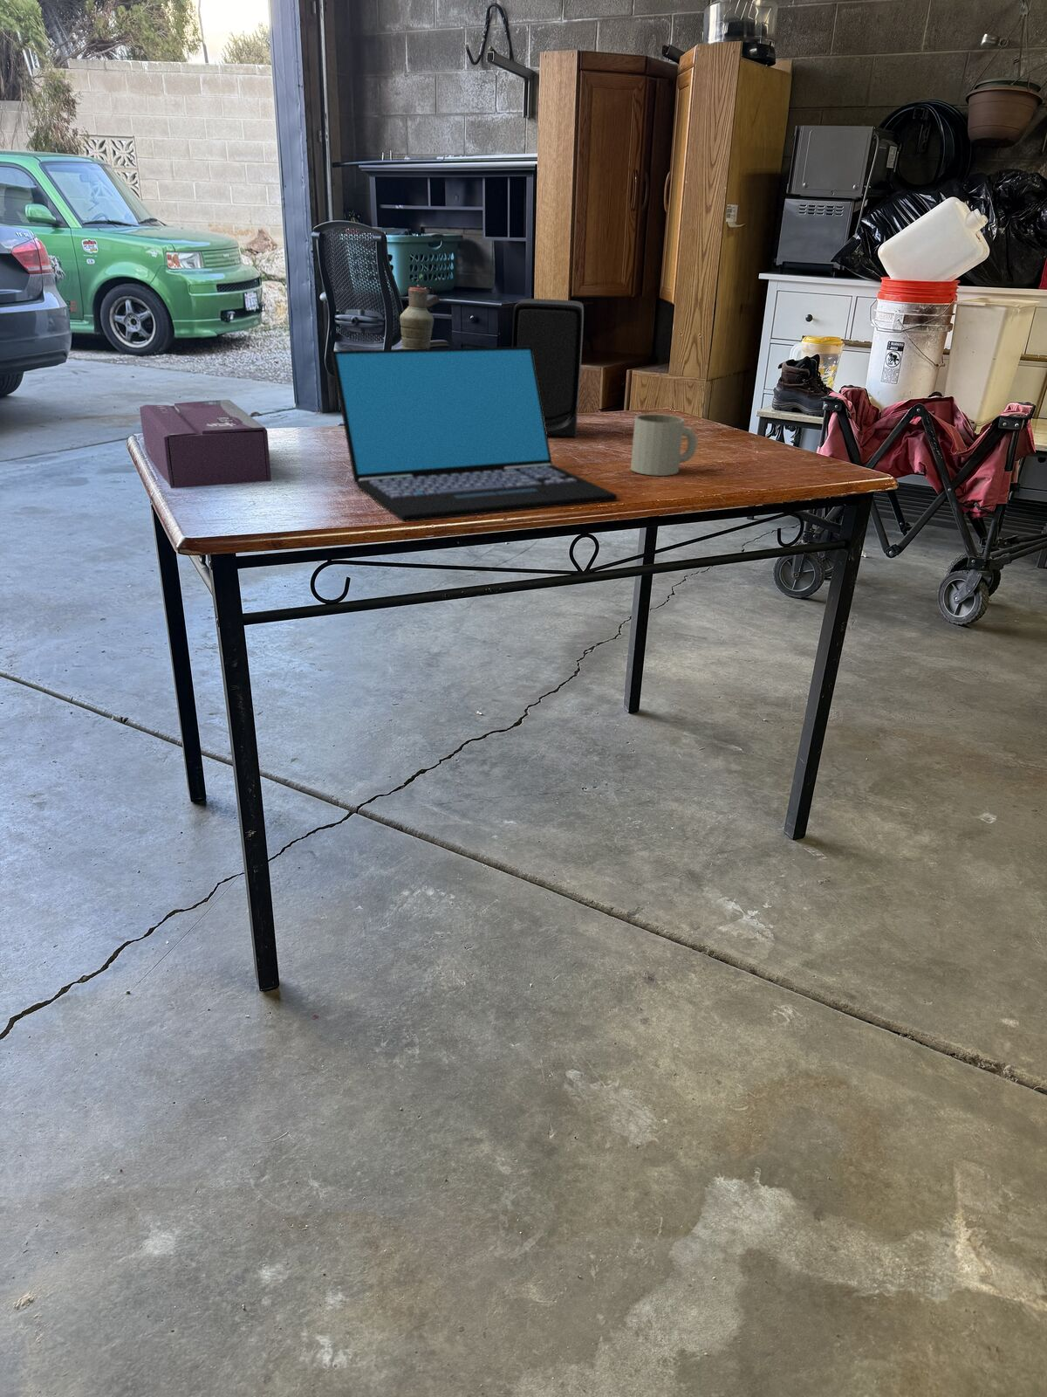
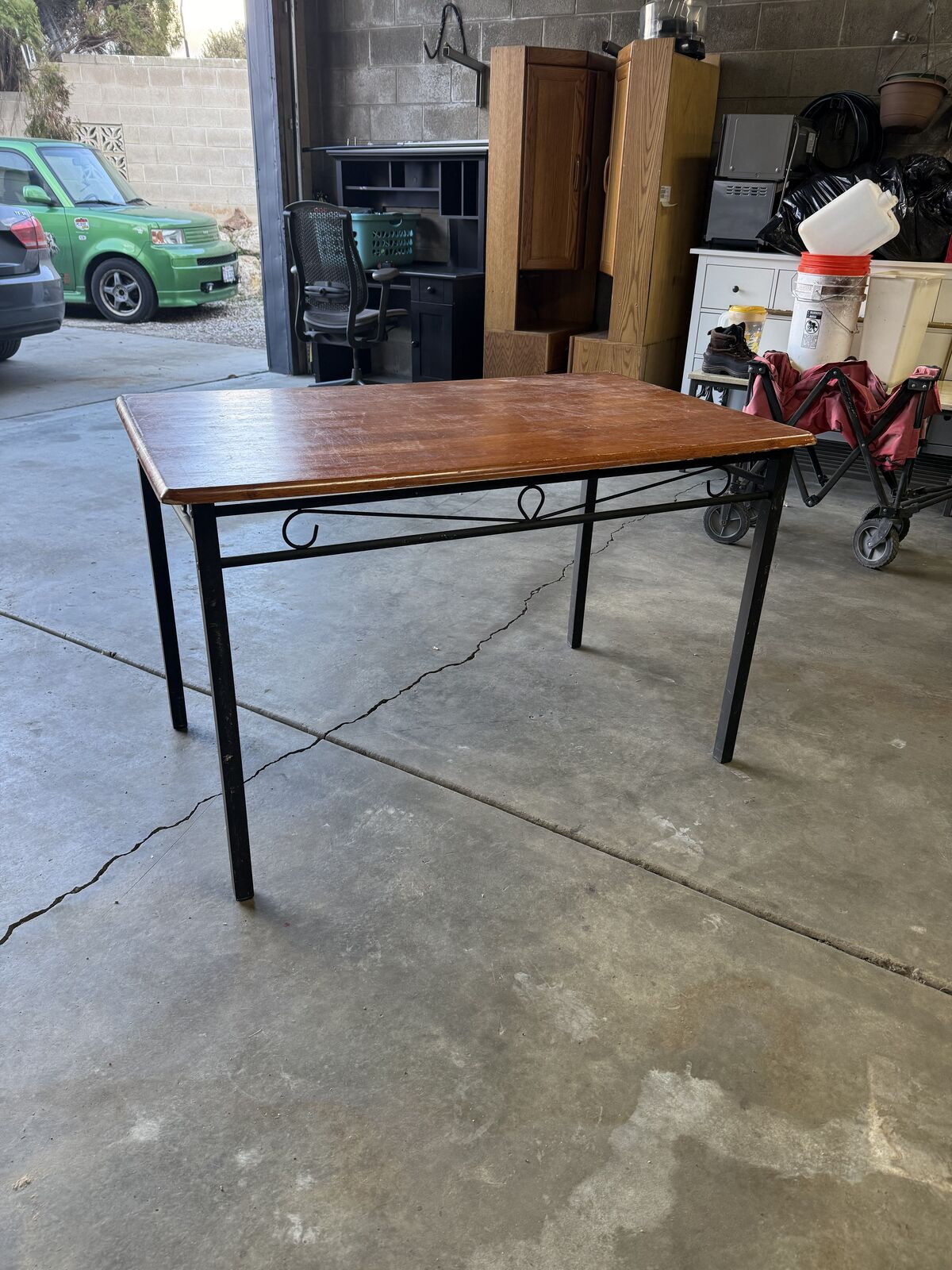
- tissue box [139,399,273,488]
- speaker [511,298,585,438]
- mug [630,413,698,476]
- bottle [399,284,434,350]
- laptop [330,345,618,522]
